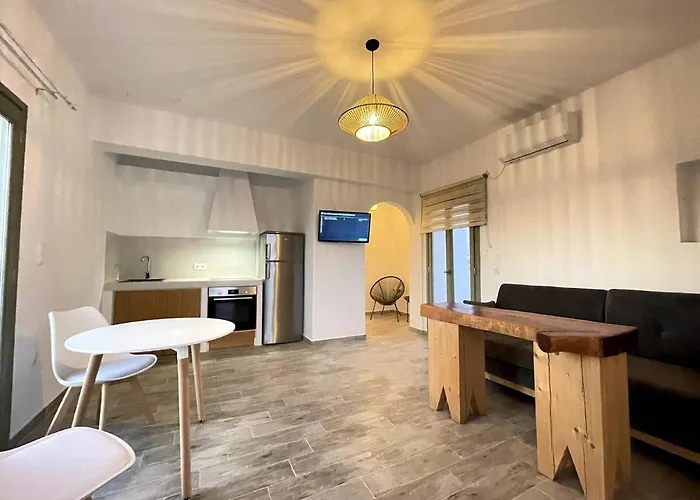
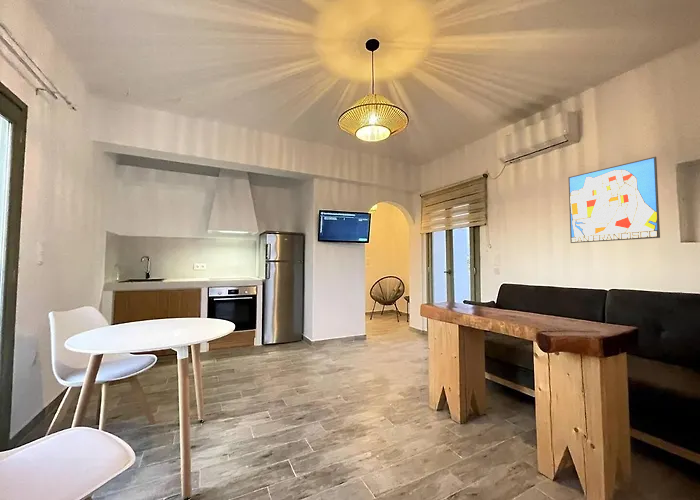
+ wall art [567,156,661,244]
